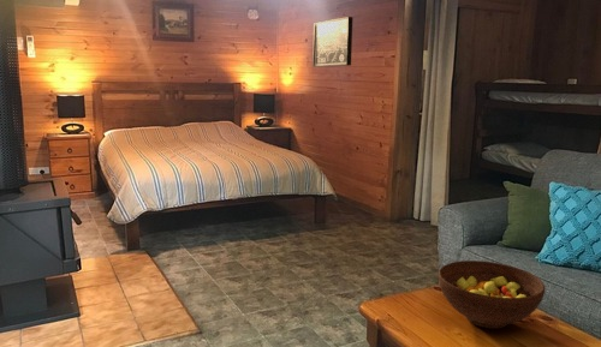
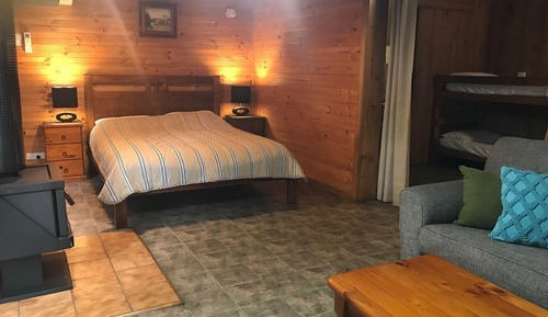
- wall art [311,16,353,68]
- fruit bowl [438,259,546,330]
